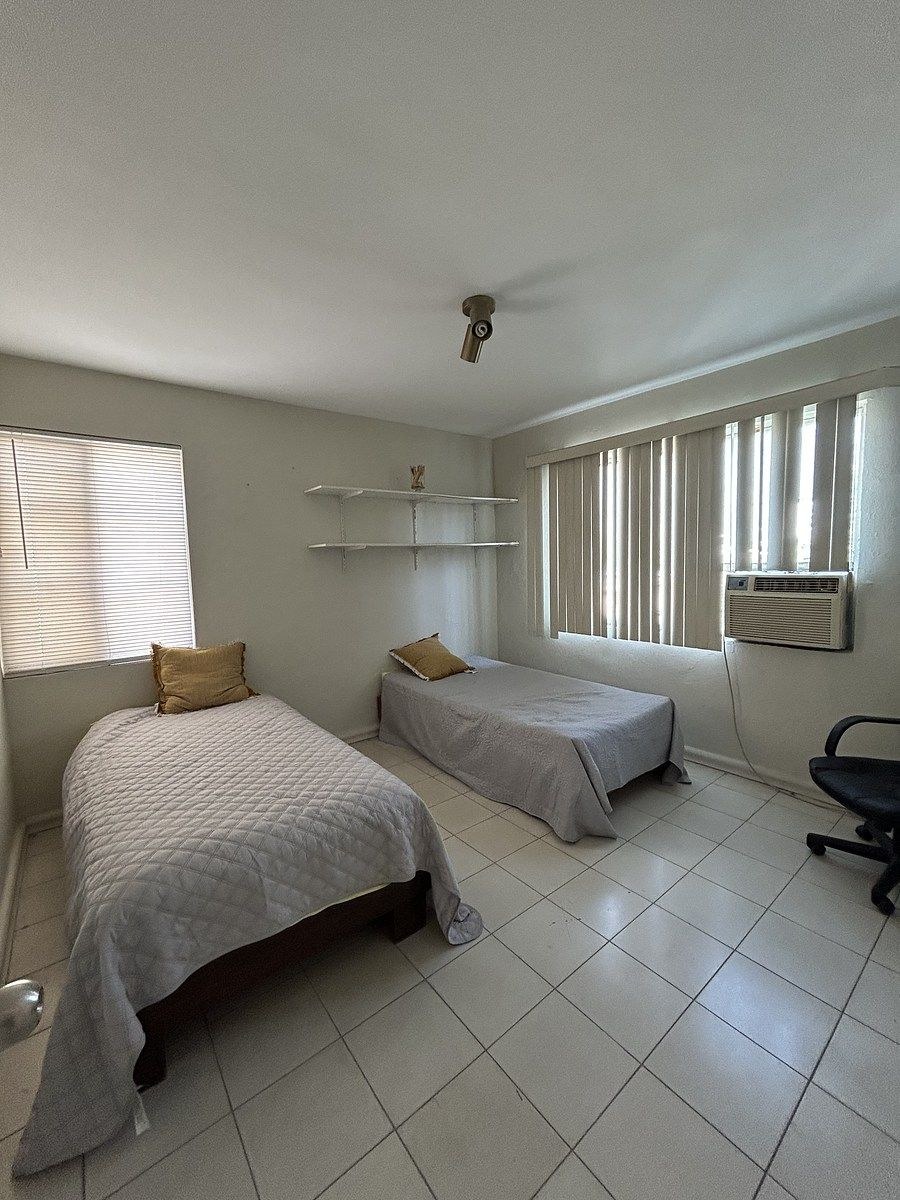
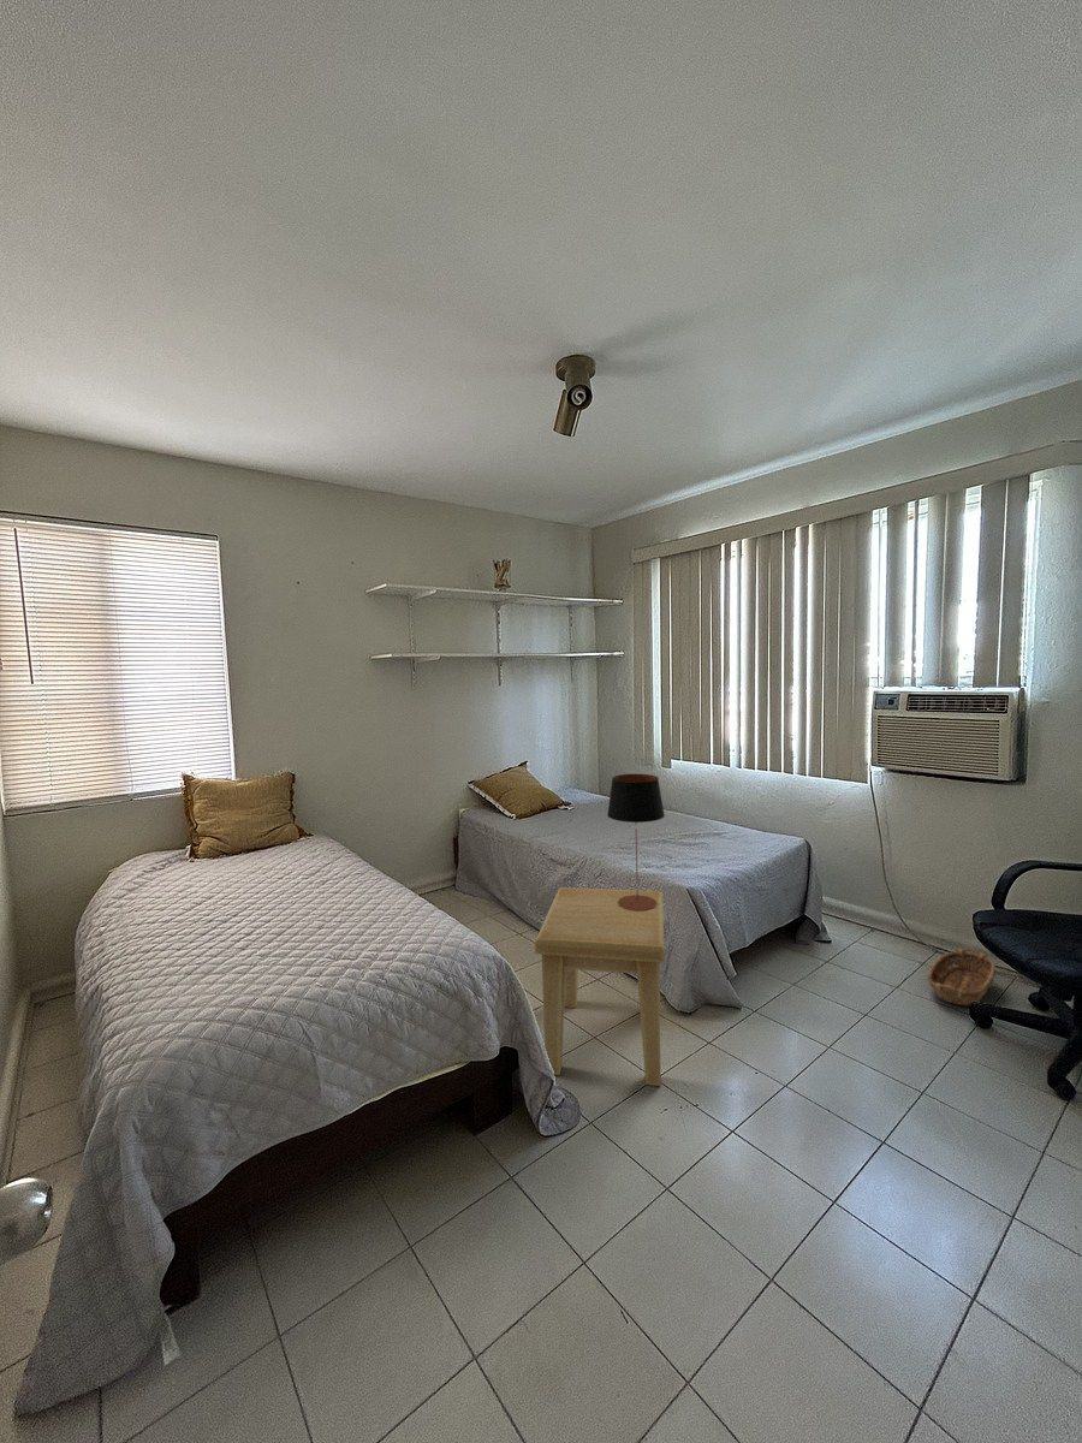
+ basket [926,946,997,1006]
+ table lamp [606,773,666,910]
+ side table [534,886,666,1087]
